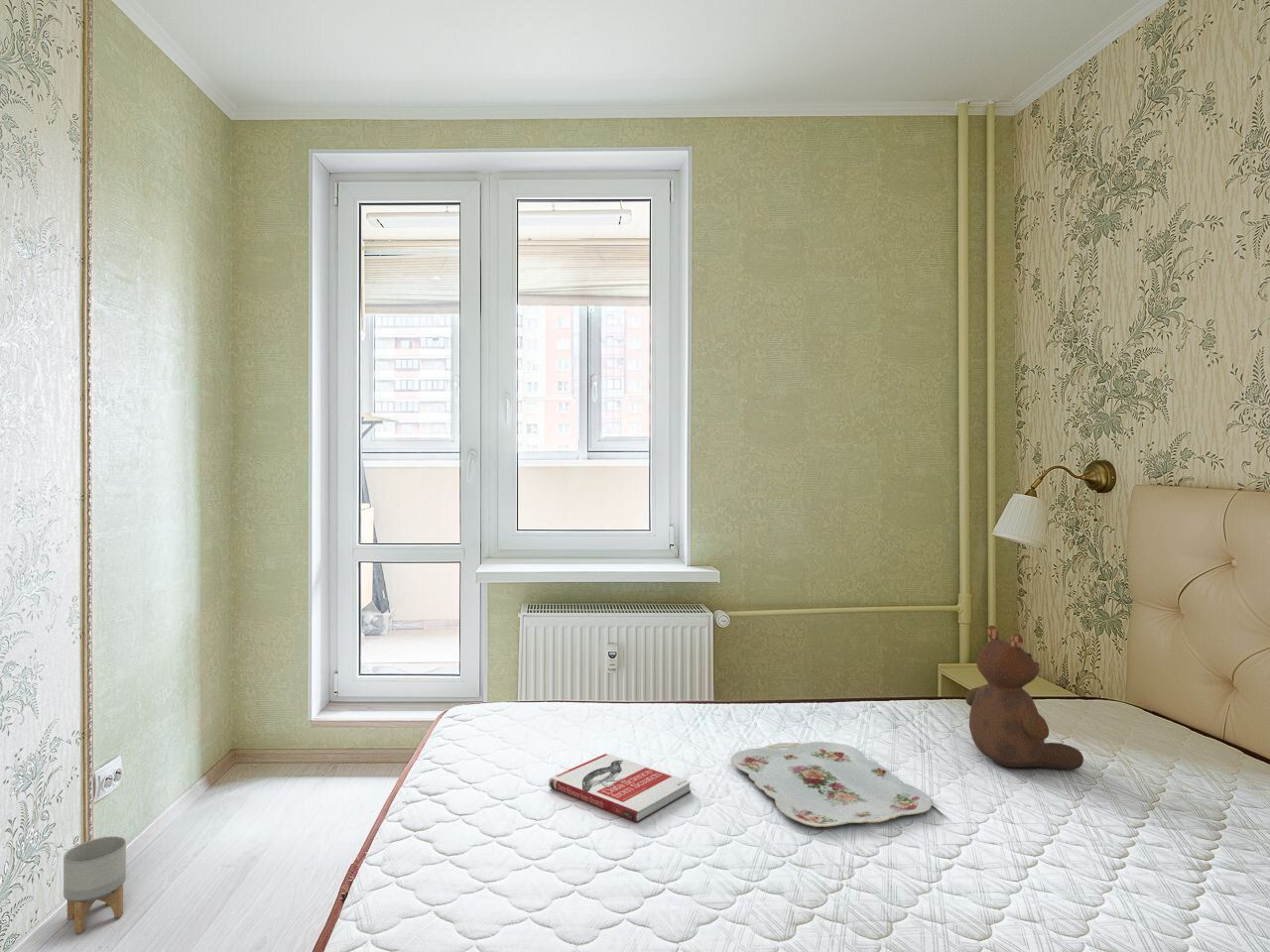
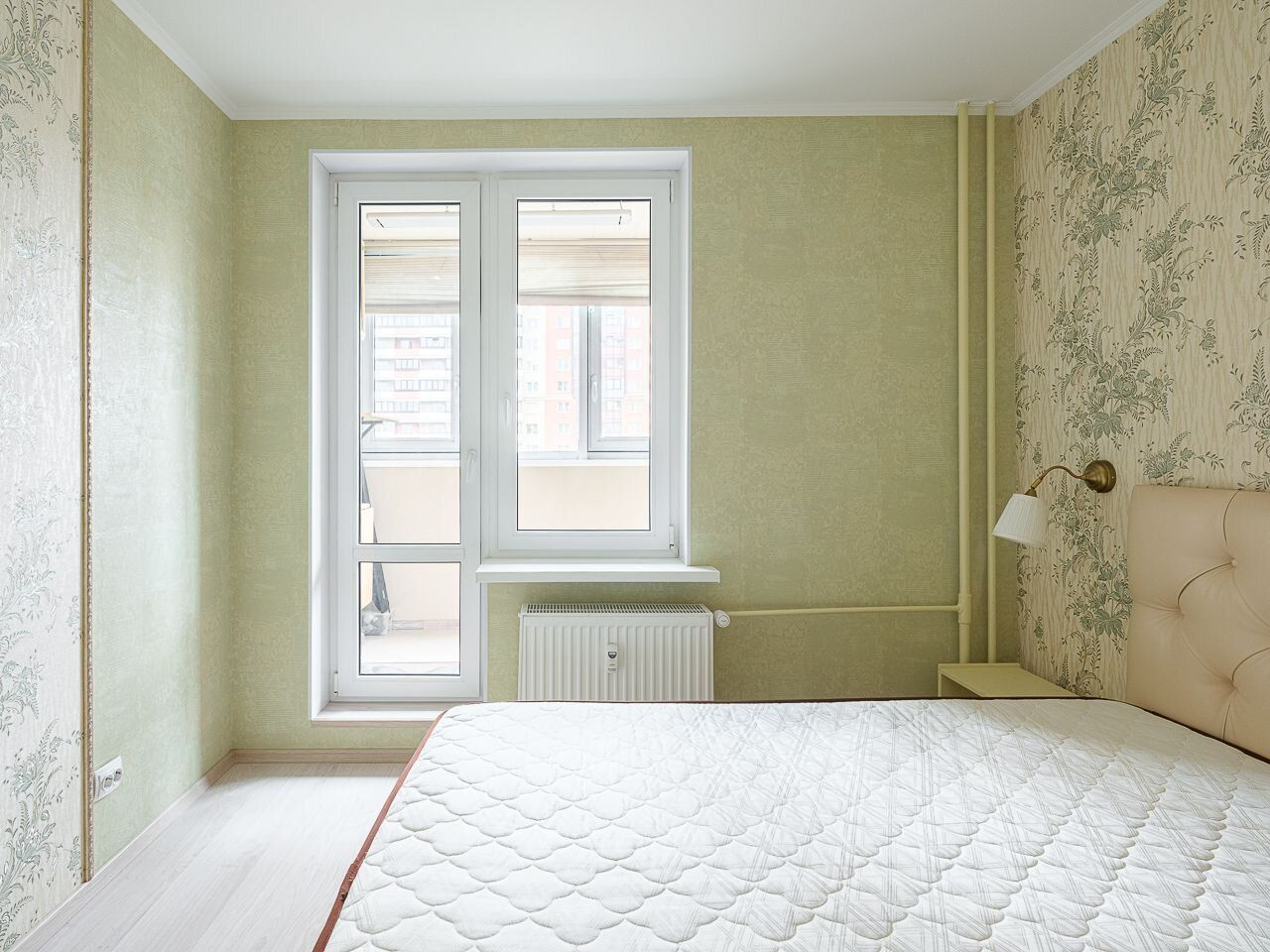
- serving tray [730,741,933,828]
- teddy bear [964,625,1084,771]
- planter [63,835,127,934]
- book [548,753,693,823]
